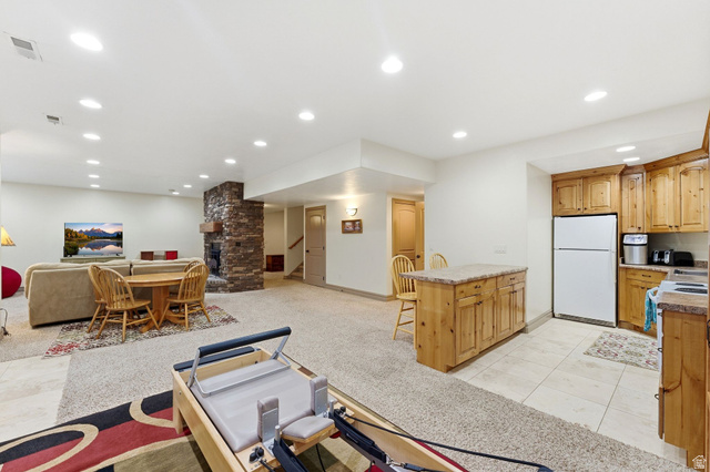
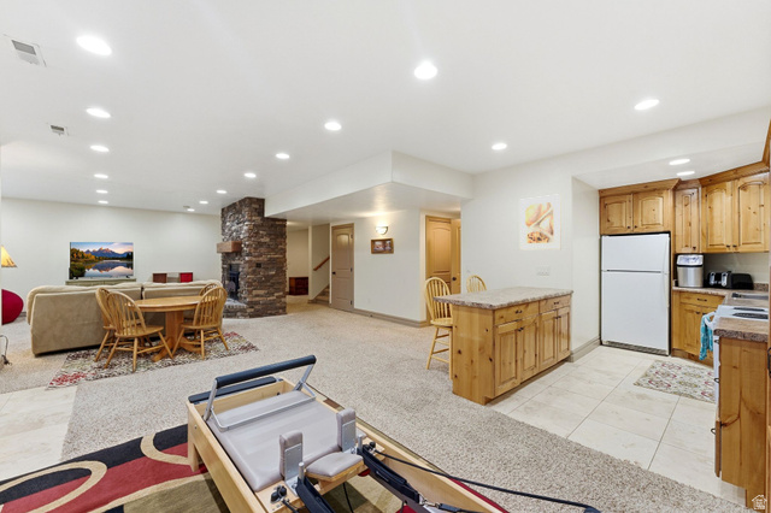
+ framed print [518,193,563,250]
